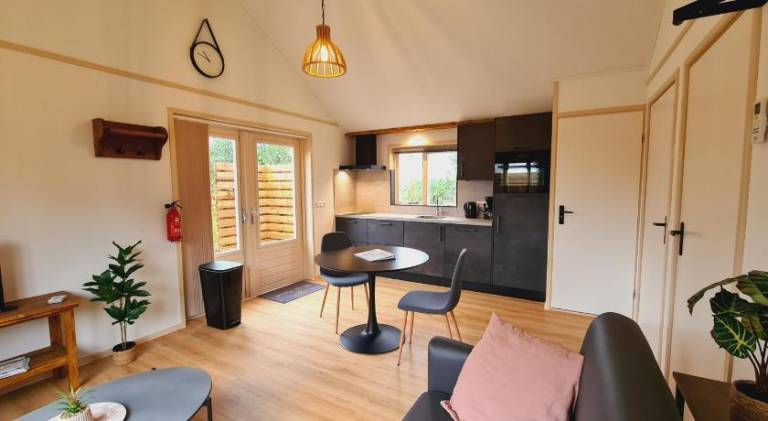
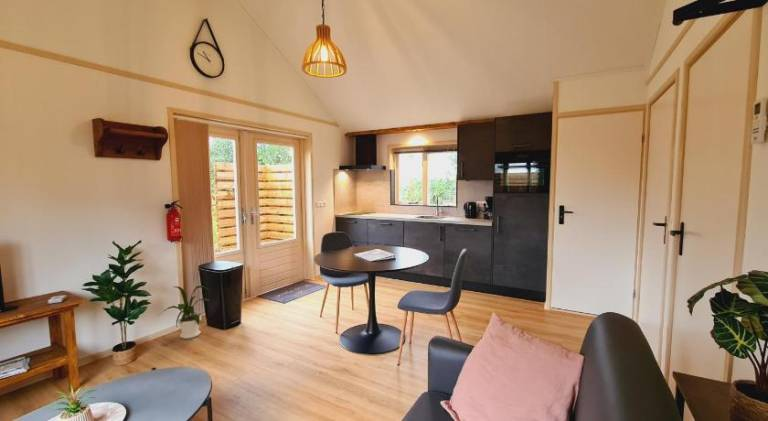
+ house plant [158,284,212,340]
